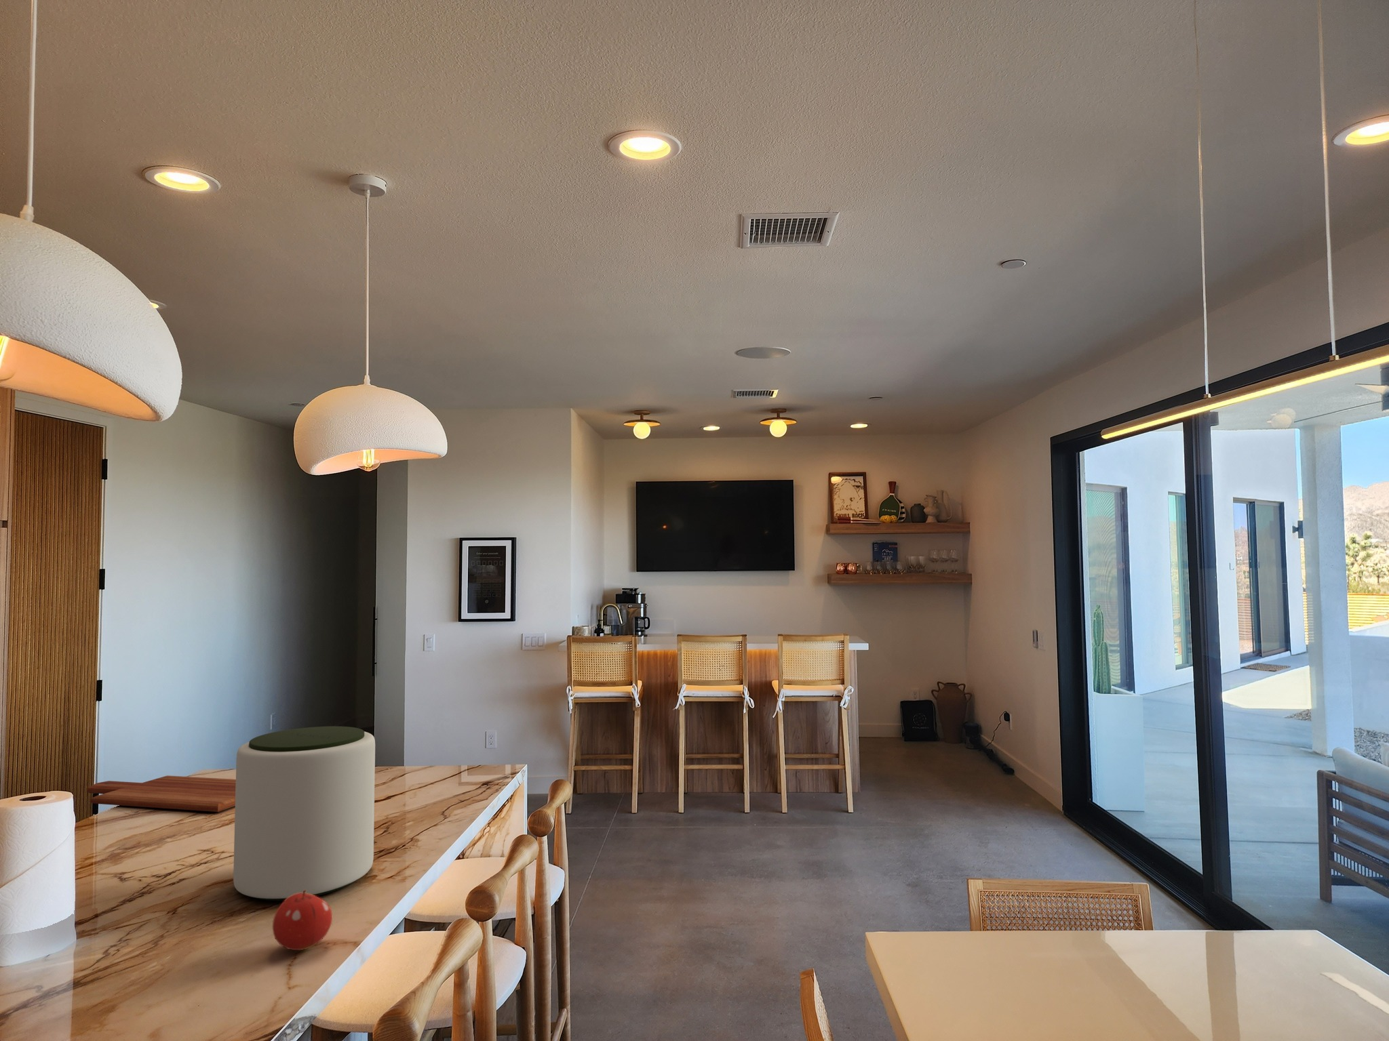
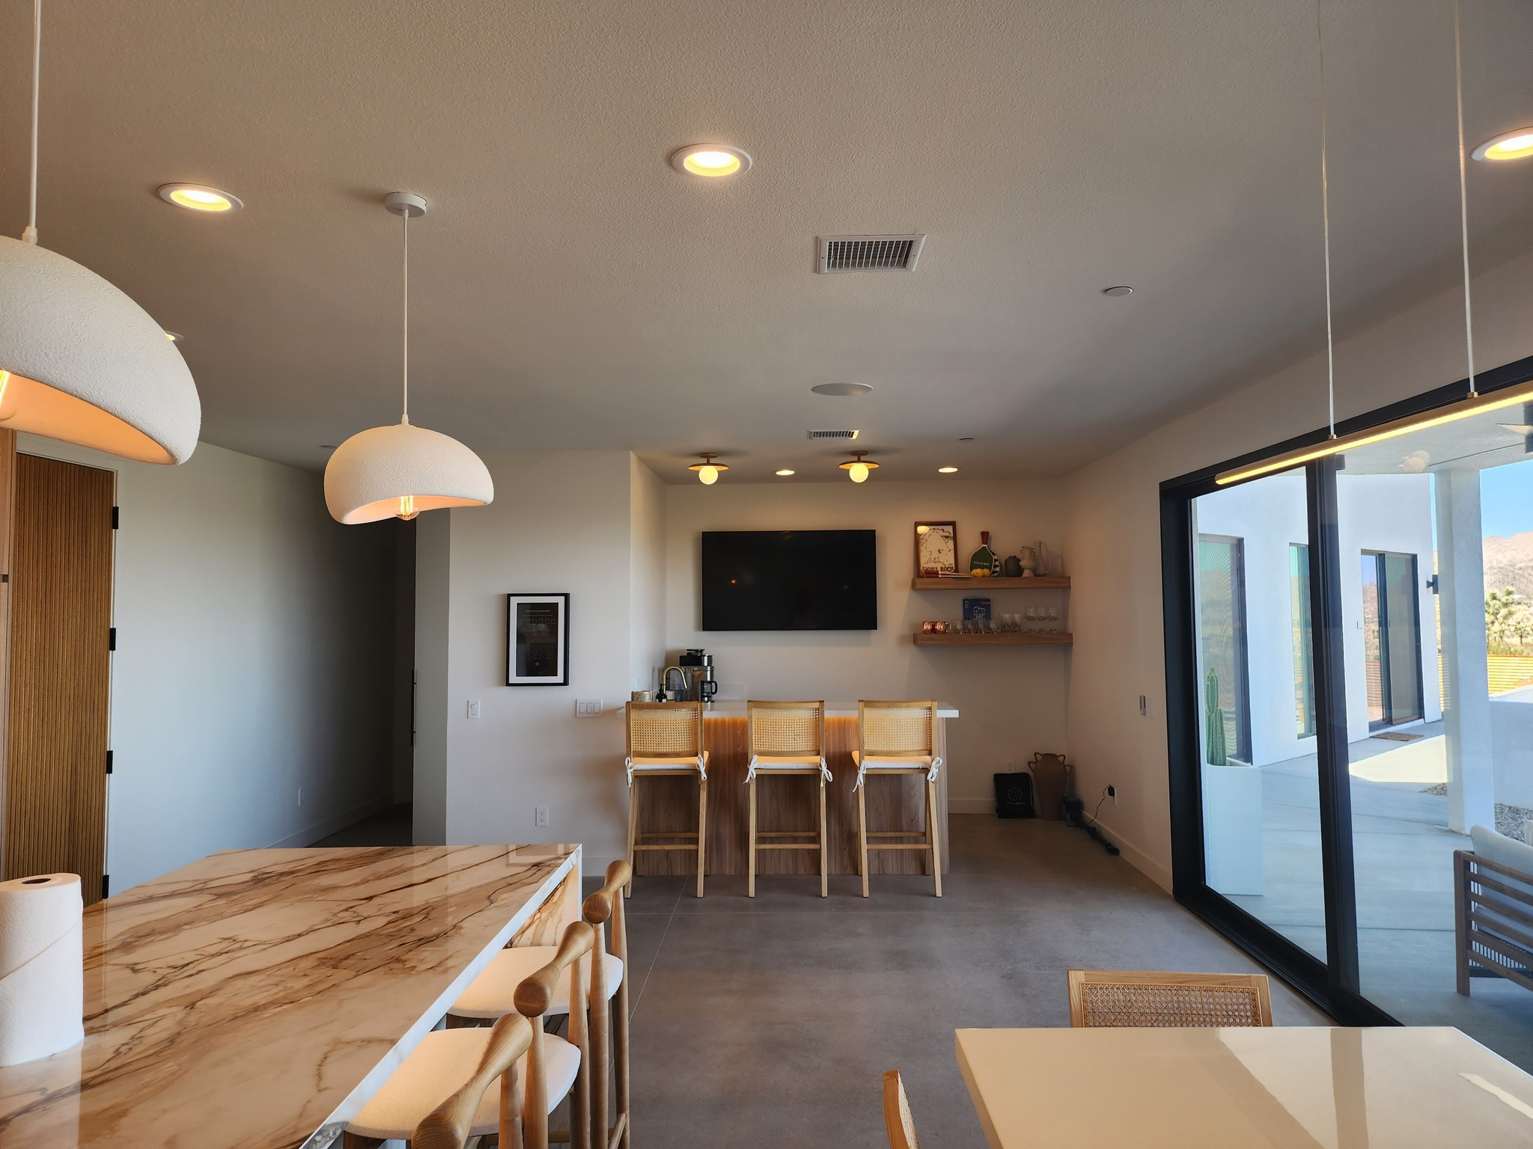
- plant pot [233,726,376,901]
- cutting board [86,774,236,812]
- fruit [272,889,332,951]
